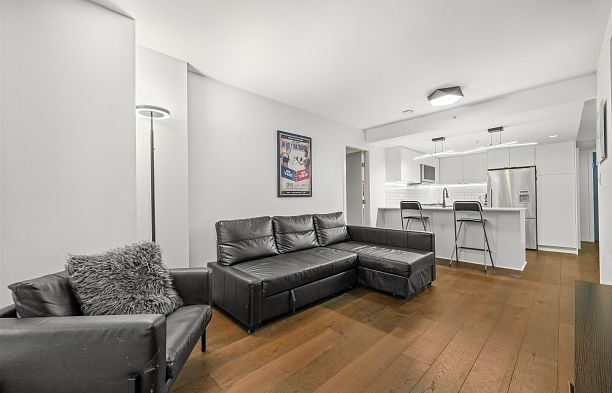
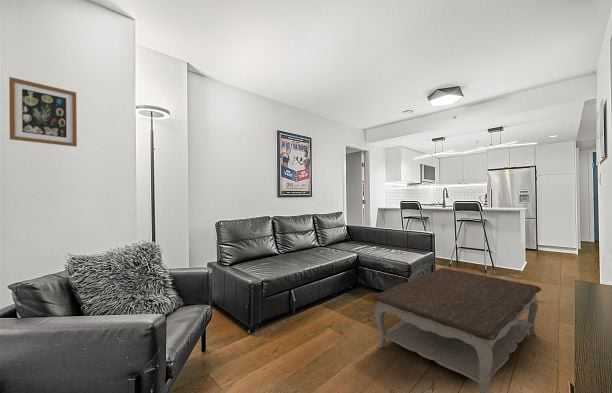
+ coffee table [371,267,542,393]
+ wall art [8,76,78,148]
